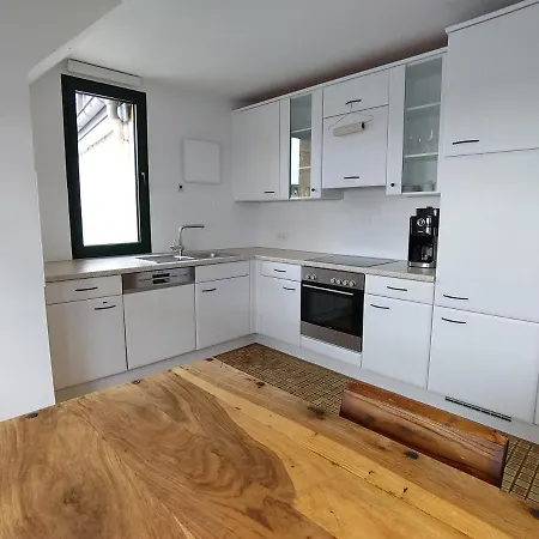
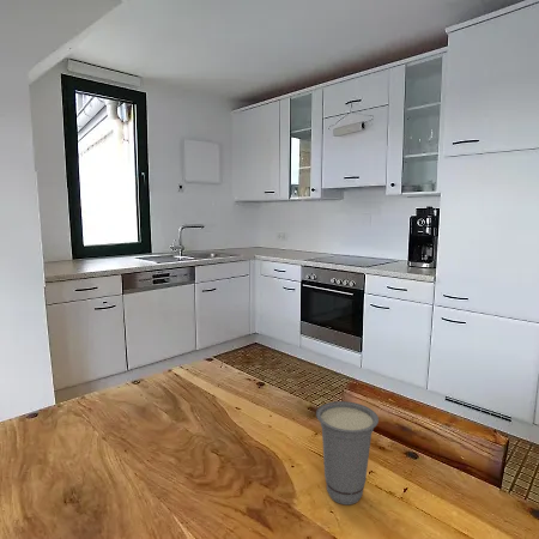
+ cup [315,400,380,505]
